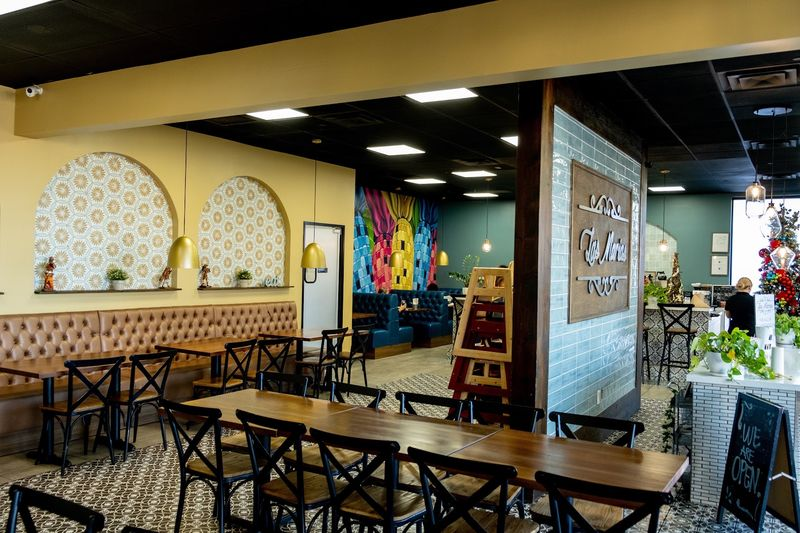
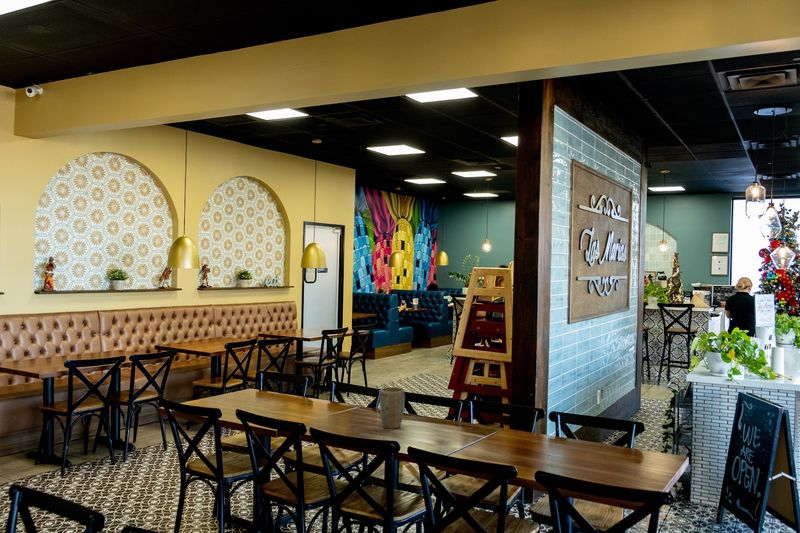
+ plant pot [379,386,406,430]
